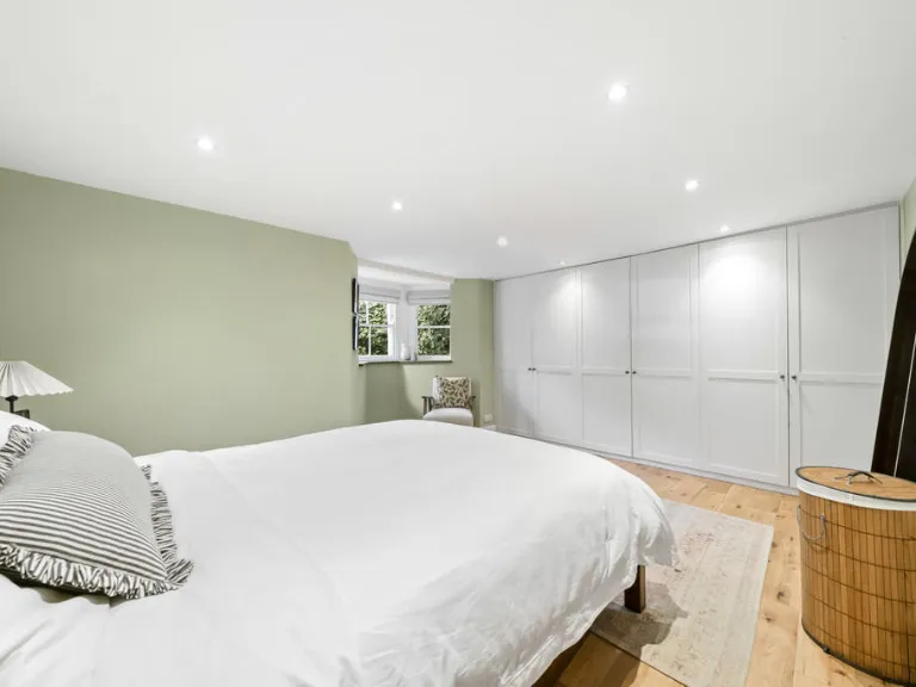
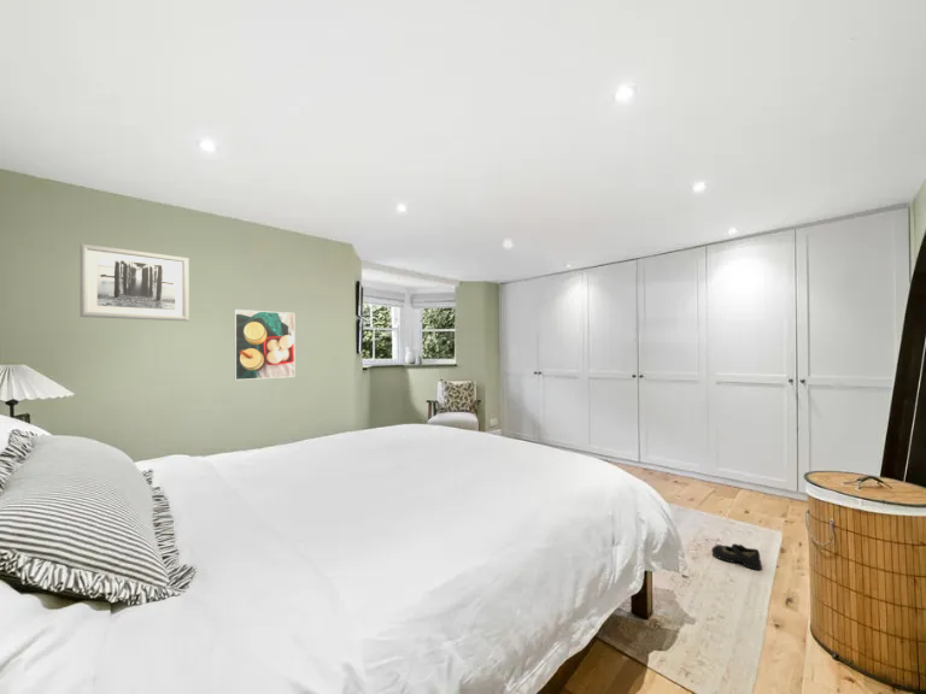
+ wall art [80,242,191,322]
+ shoe [710,542,763,571]
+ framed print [233,308,297,381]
